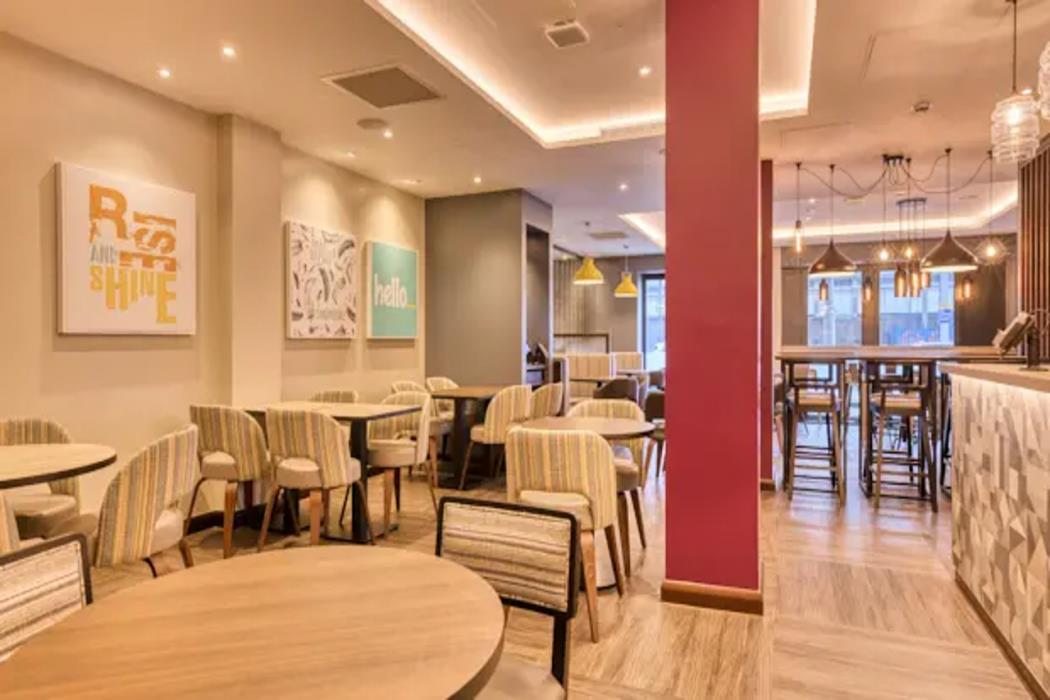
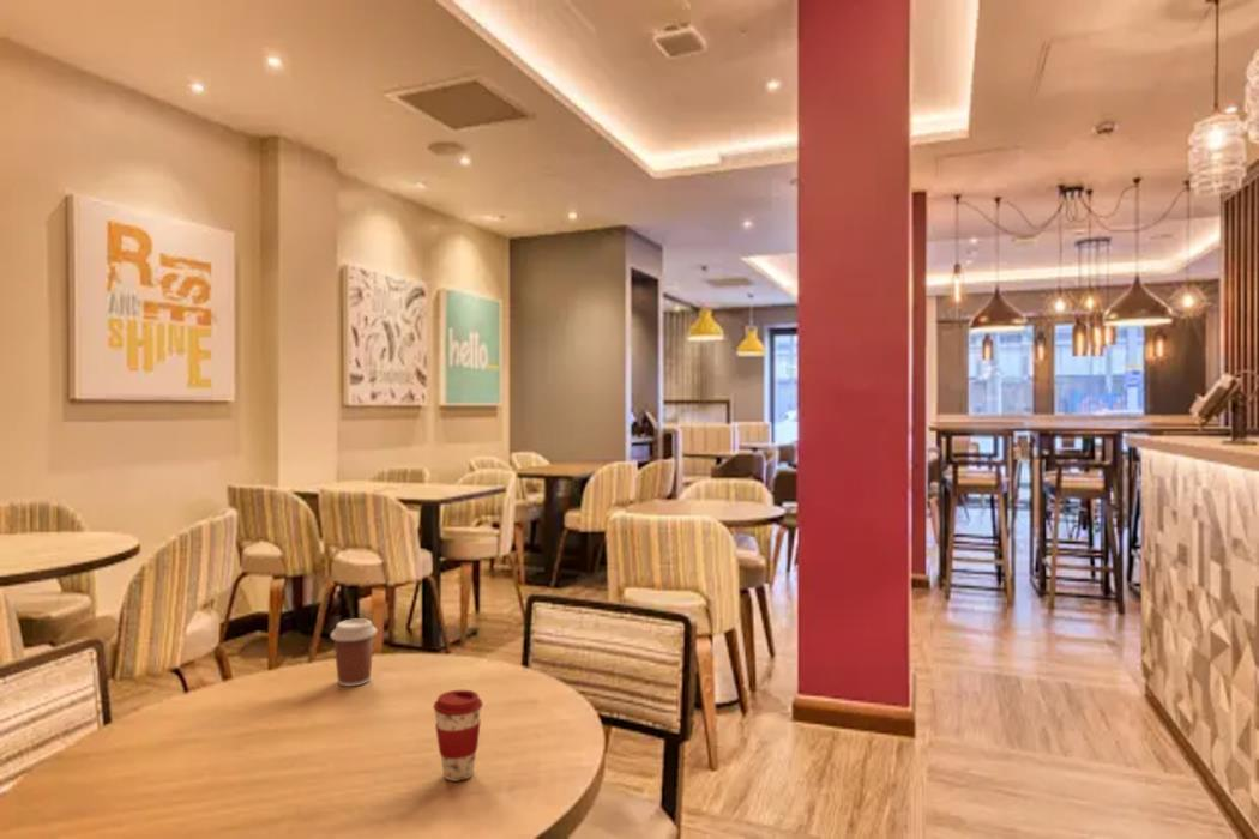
+ coffee cup [432,689,484,781]
+ coffee cup [330,617,378,688]
